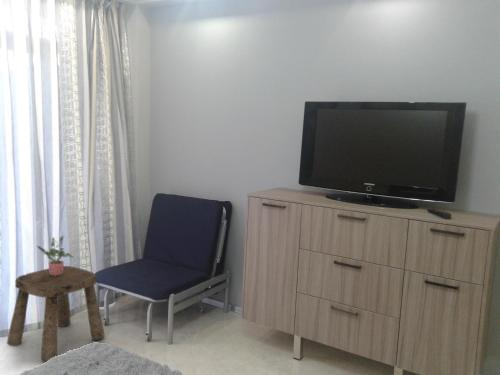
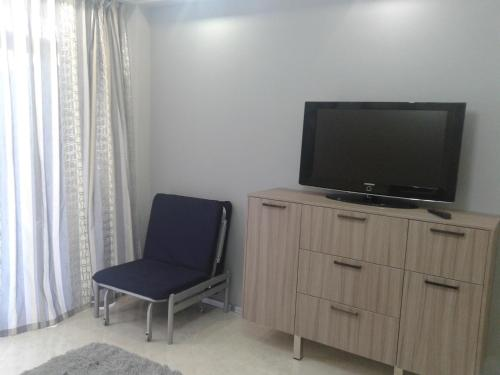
- stool [6,265,106,363]
- potted plant [36,235,74,276]
